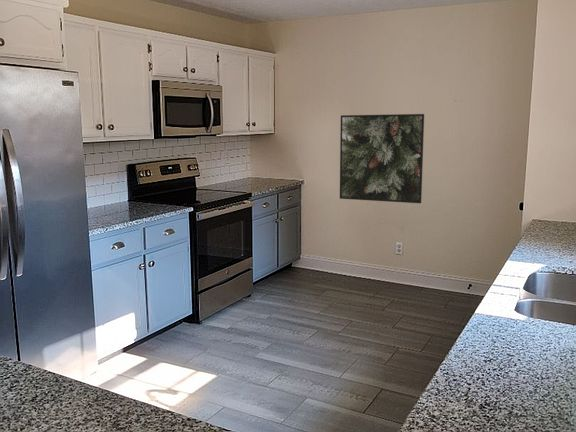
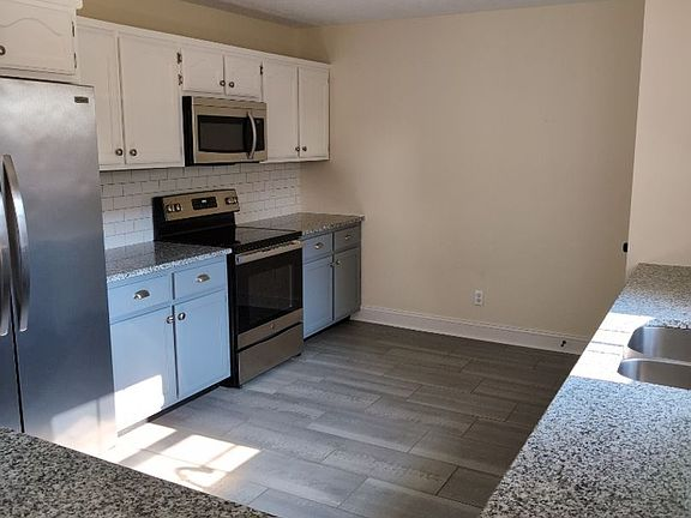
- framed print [339,113,425,204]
